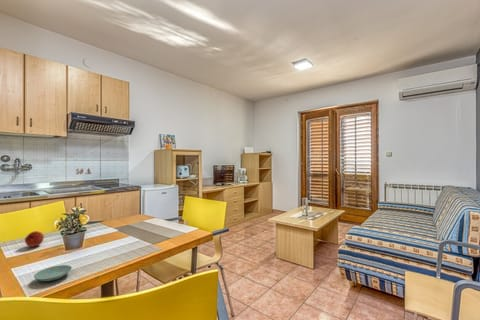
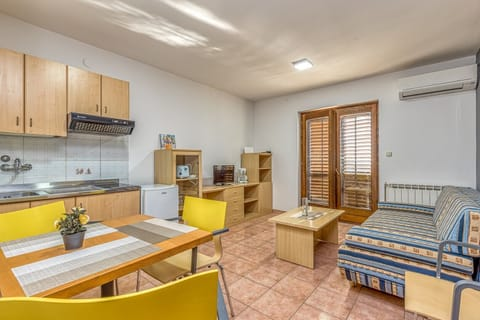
- saucer [33,264,73,282]
- fruit [24,230,45,248]
